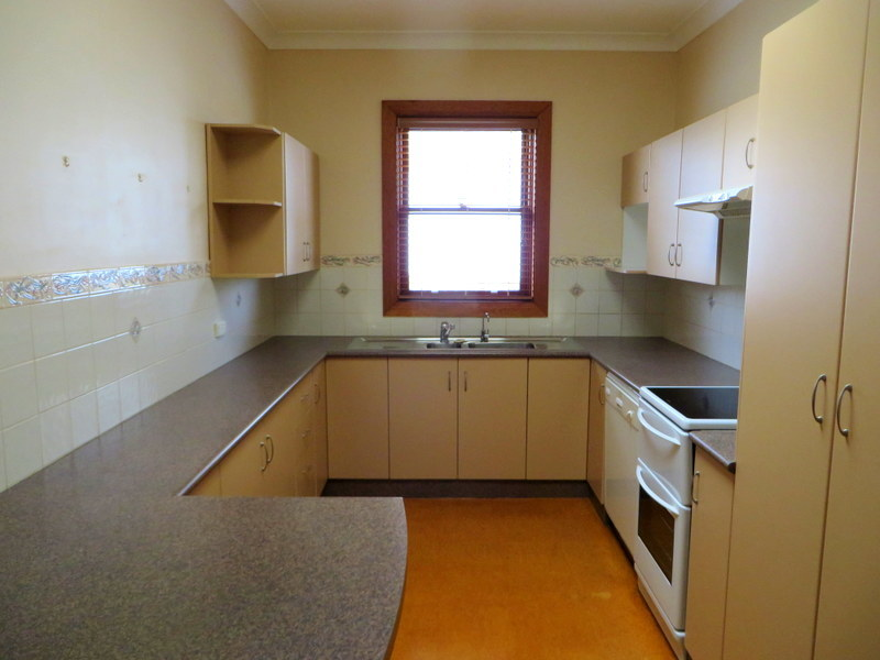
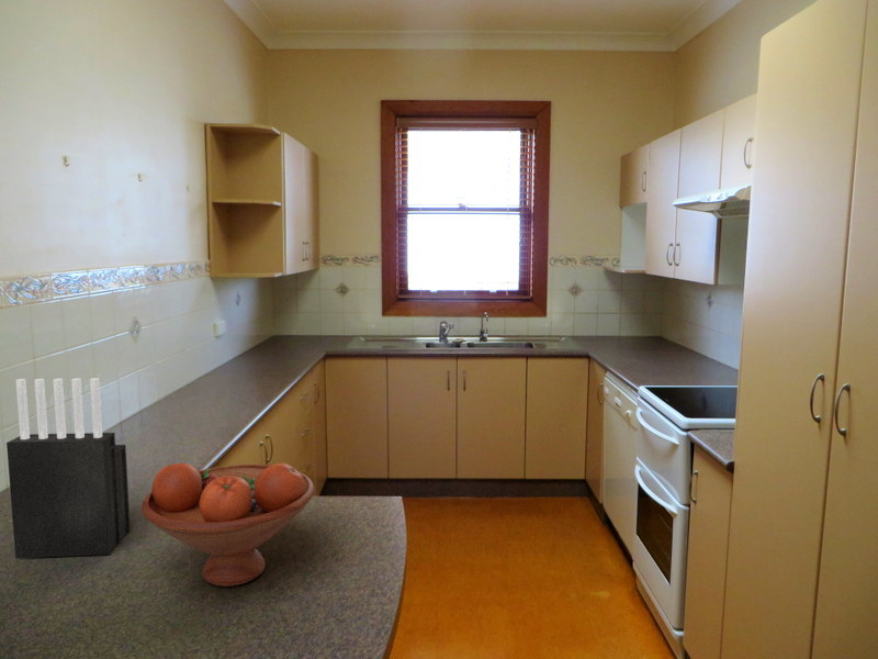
+ knife block [5,377,132,559]
+ fruit bowl [140,462,315,588]
